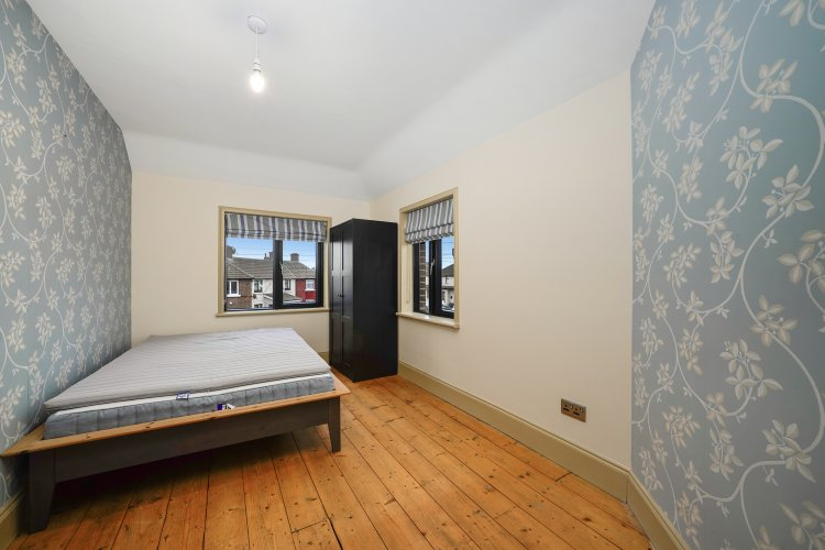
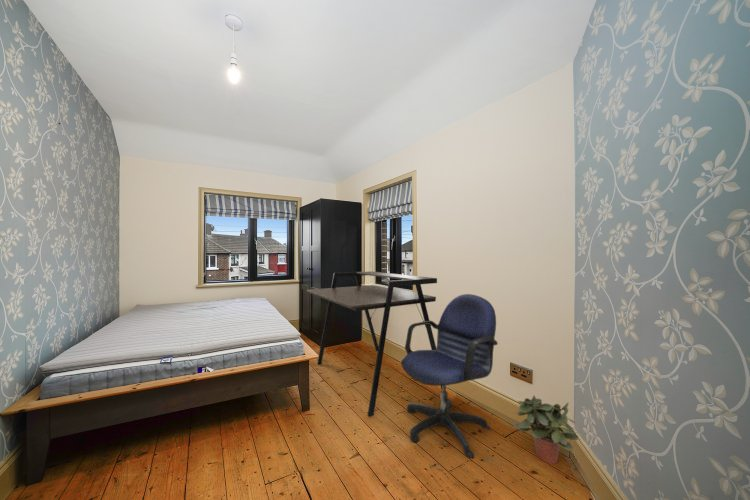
+ potted plant [513,394,579,465]
+ office chair [400,293,499,459]
+ desk [306,271,442,417]
